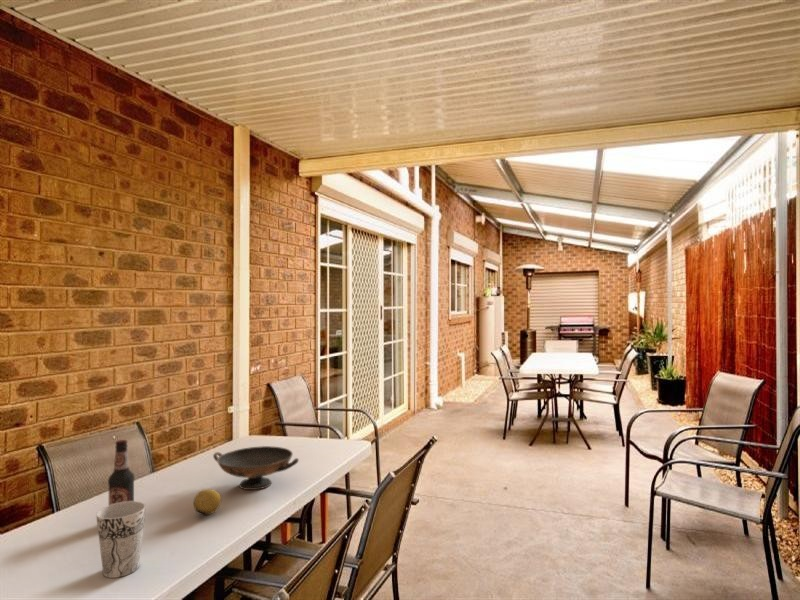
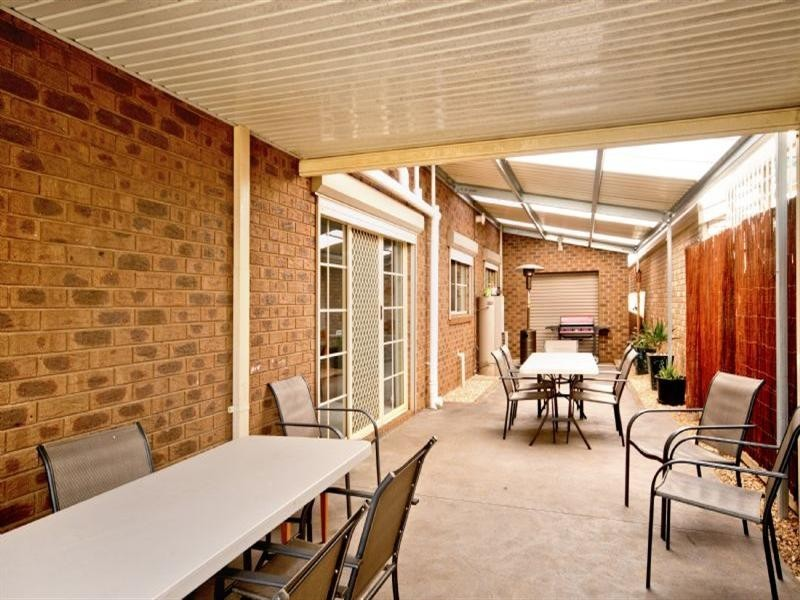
- fruit [193,488,222,517]
- decorative bowl [212,445,300,491]
- bottle [107,439,135,506]
- cup [95,500,147,579]
